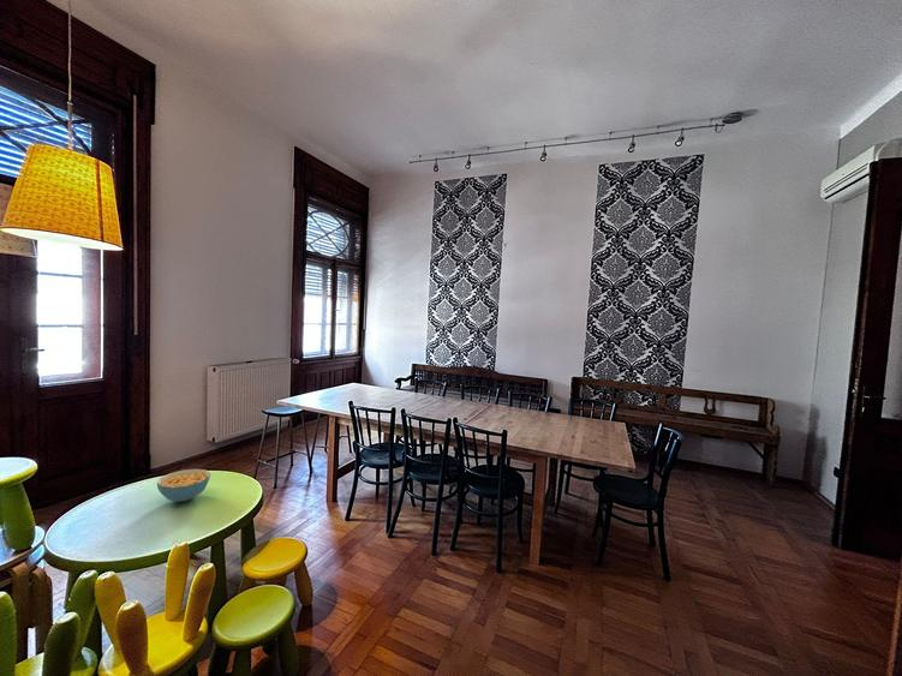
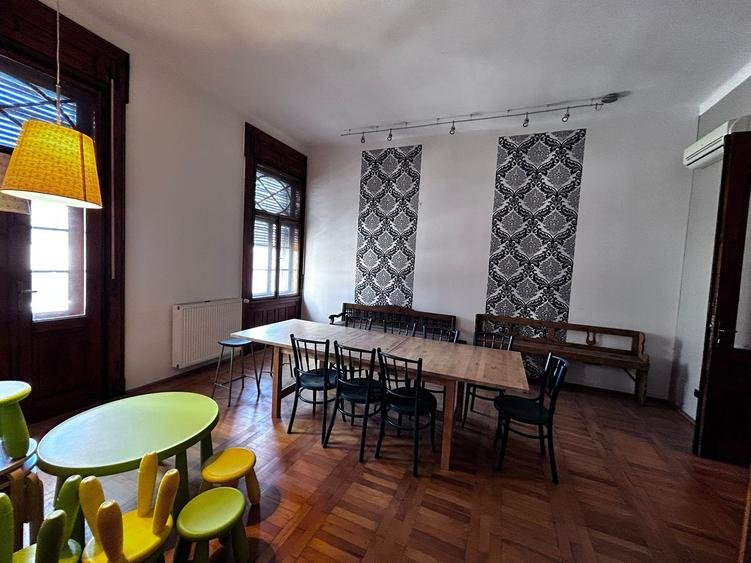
- cereal bowl [156,468,211,503]
